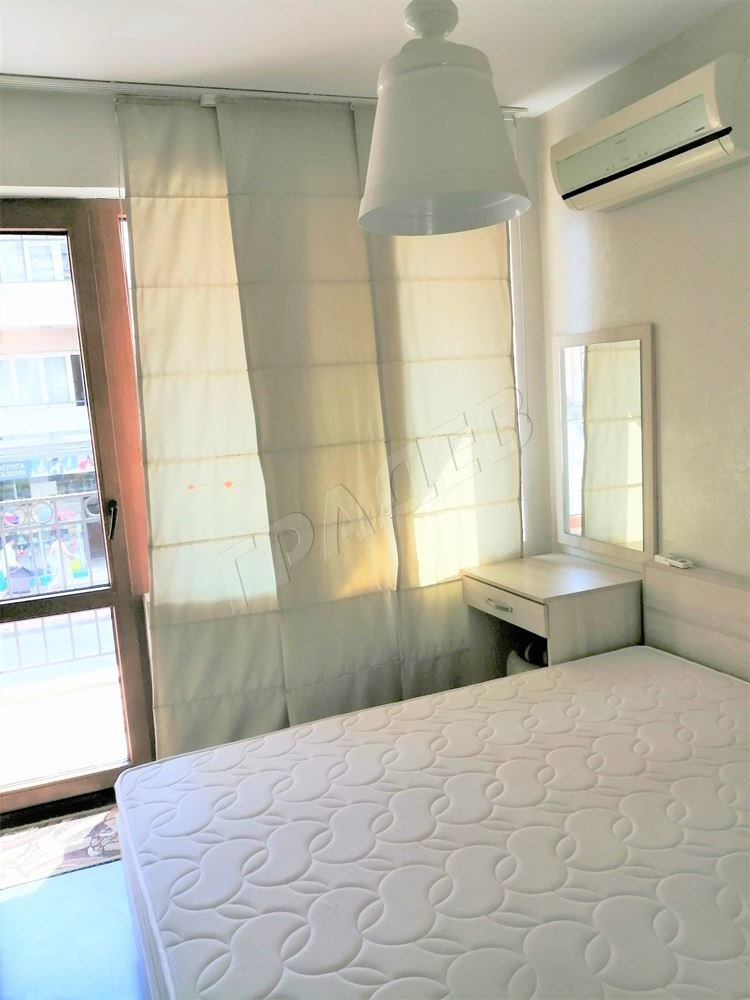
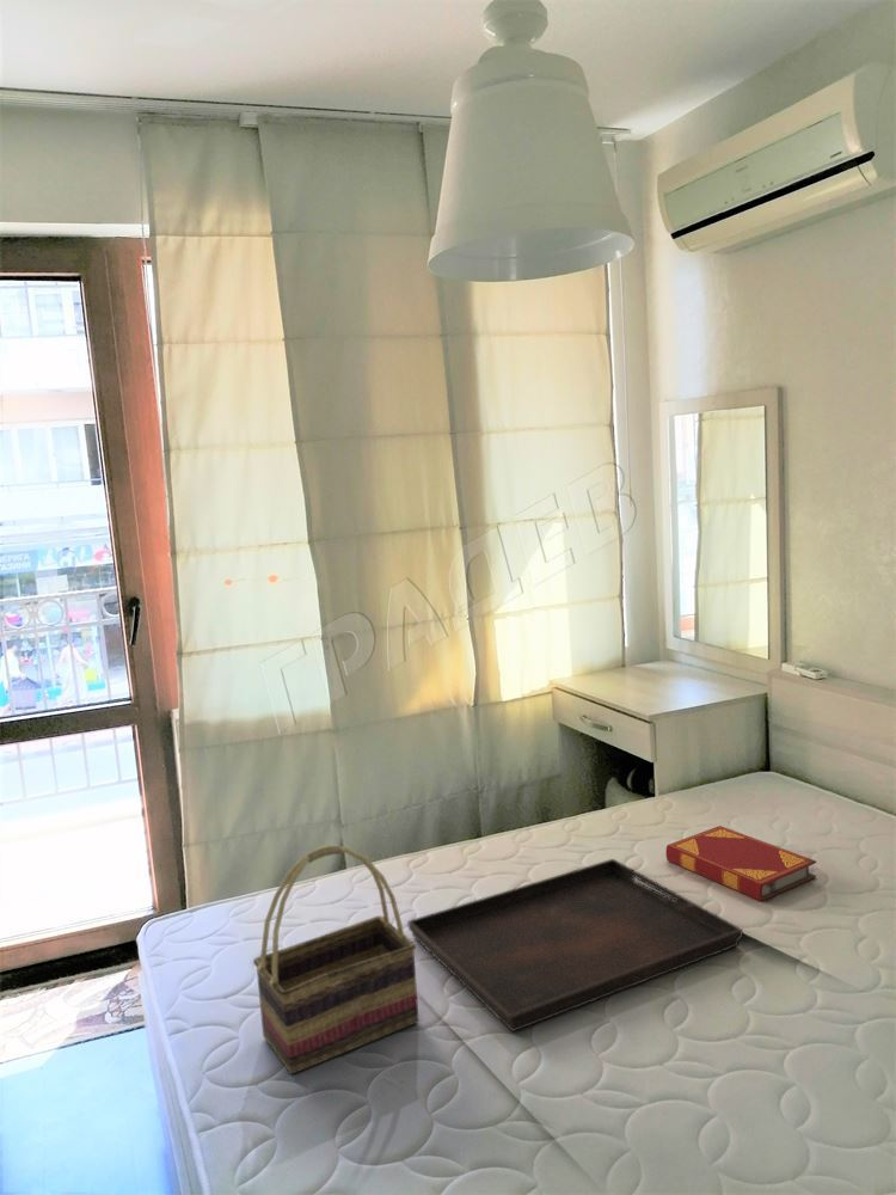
+ serving tray [406,858,744,1032]
+ hardback book [664,825,817,902]
+ woven basket [252,845,421,1076]
